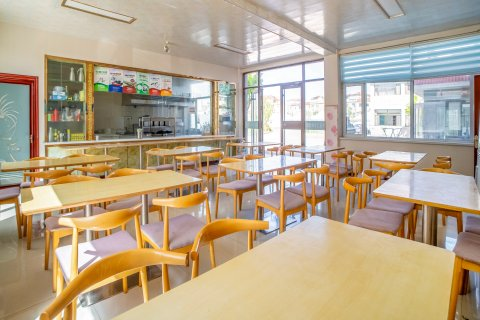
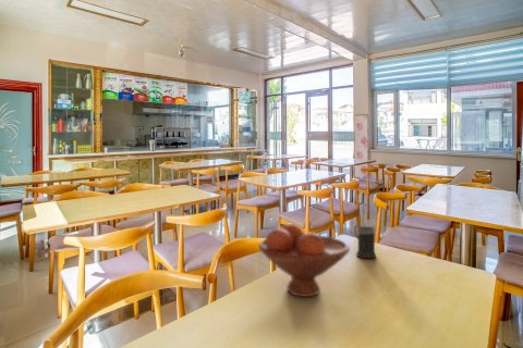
+ mug [353,224,377,259]
+ fruit bowl [257,223,351,298]
